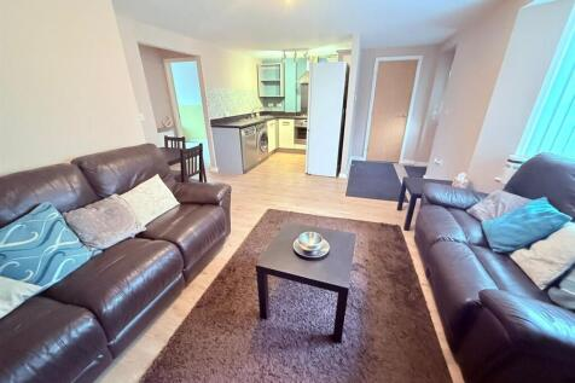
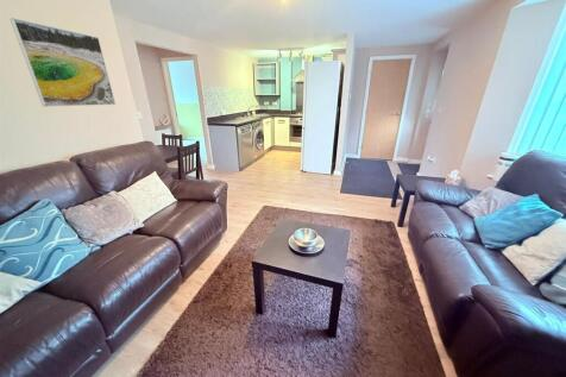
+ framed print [10,17,117,108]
